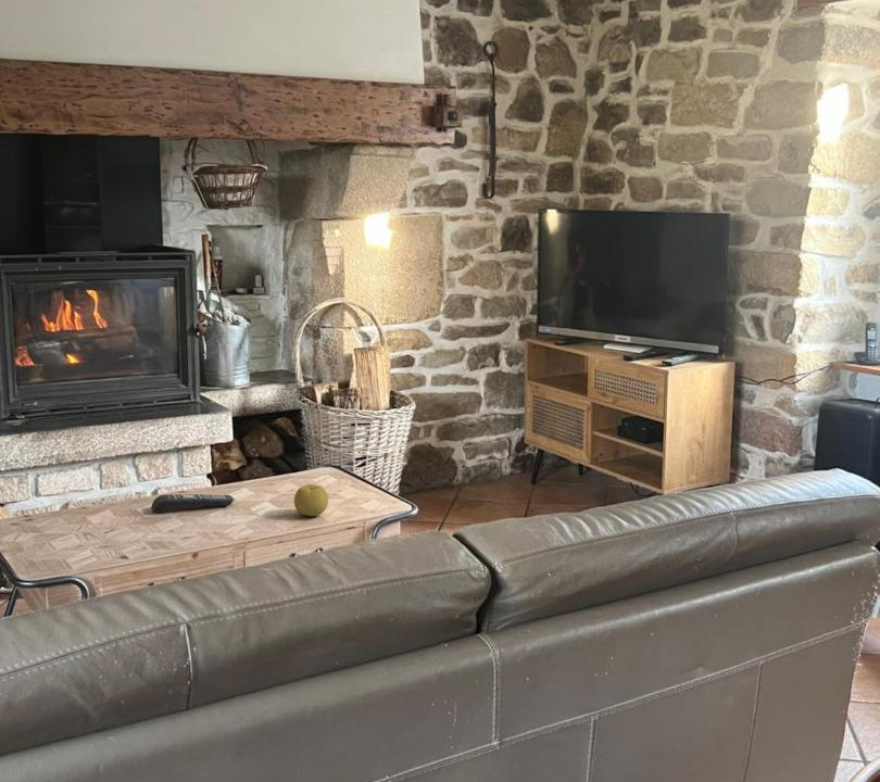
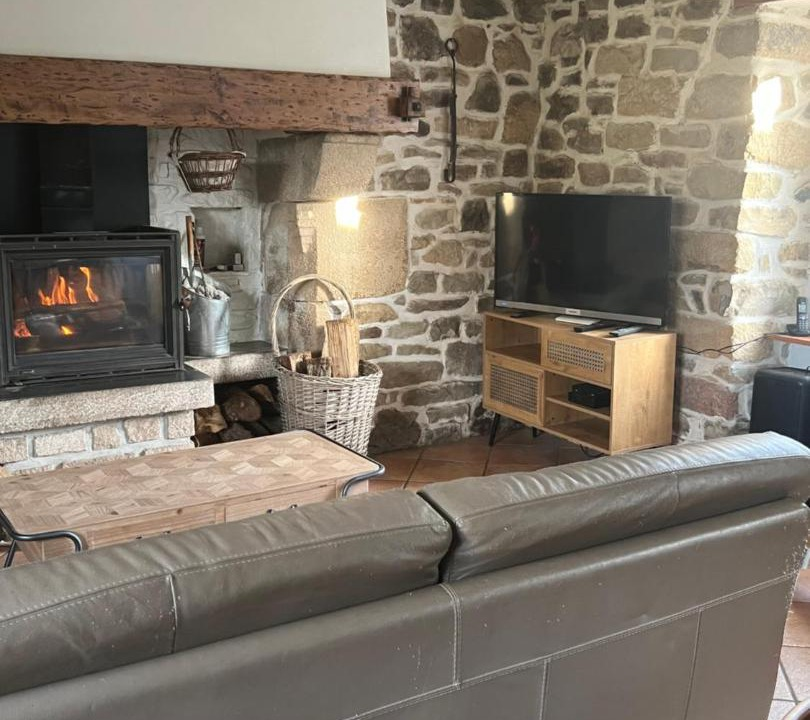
- remote control [150,493,235,513]
- fruit [293,483,329,517]
